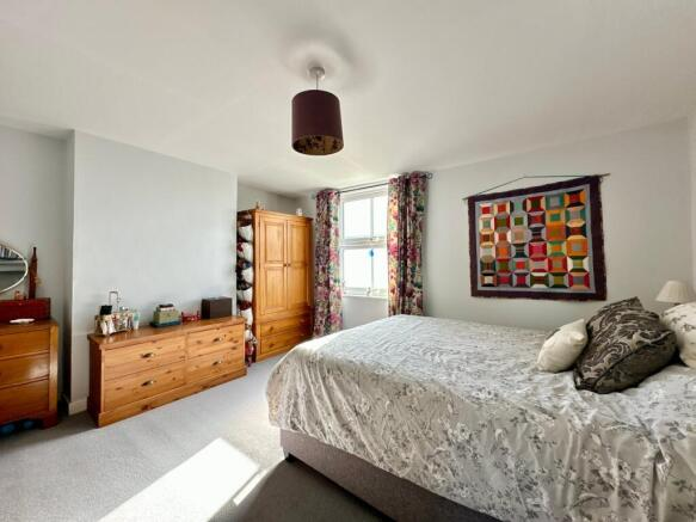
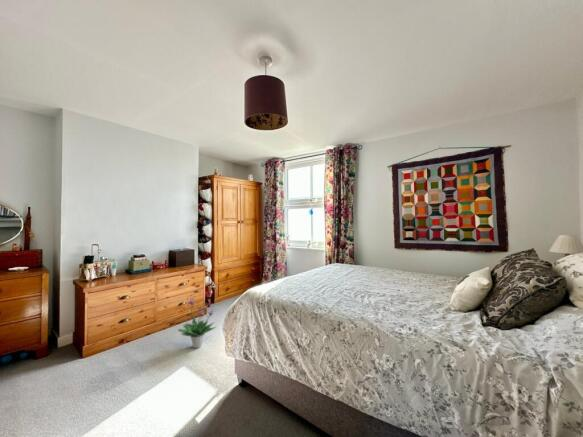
+ potted plant [177,297,217,349]
